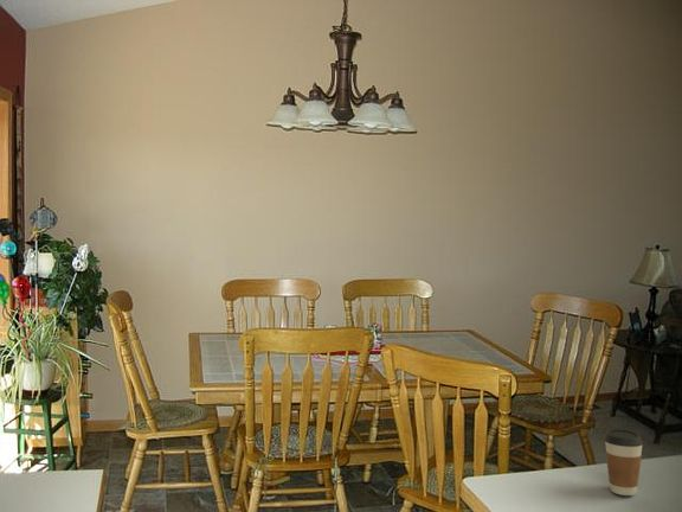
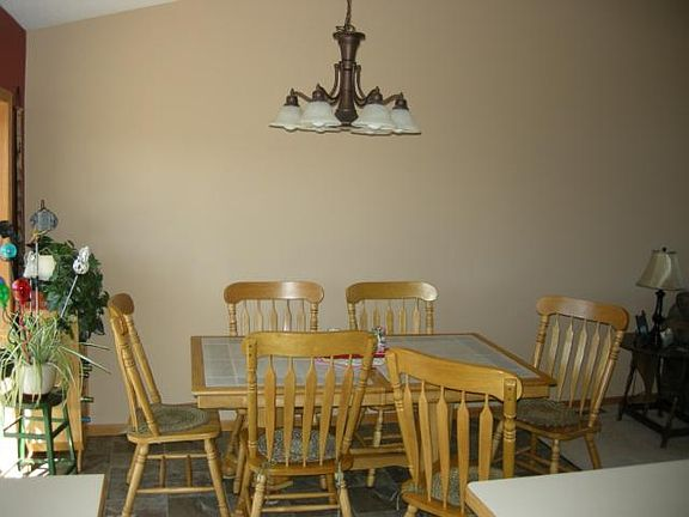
- coffee cup [604,428,644,497]
